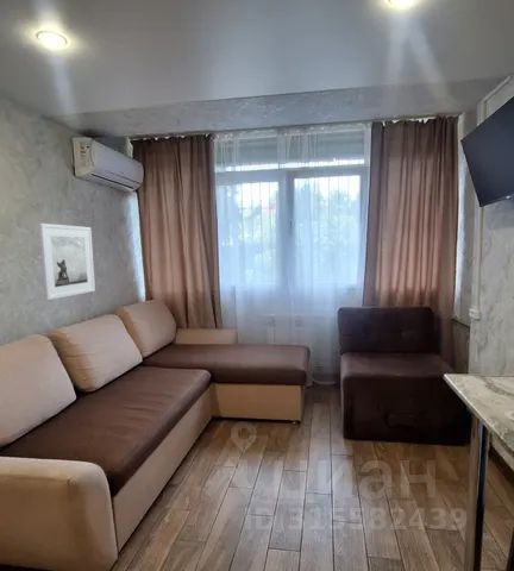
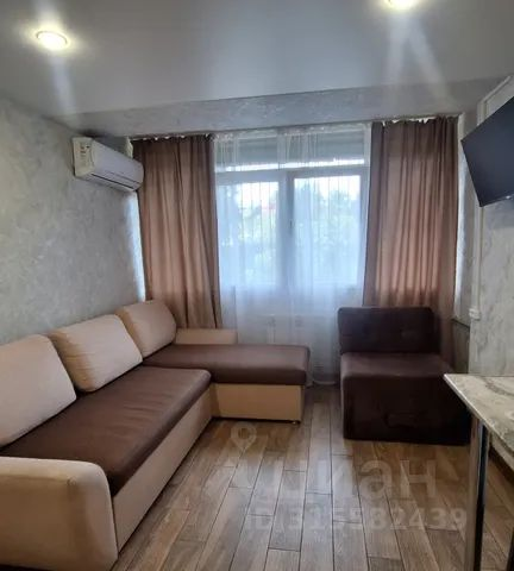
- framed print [38,222,96,301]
